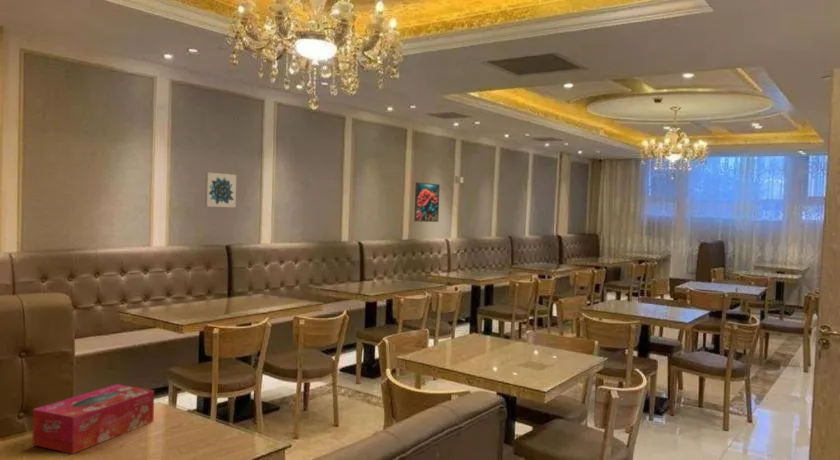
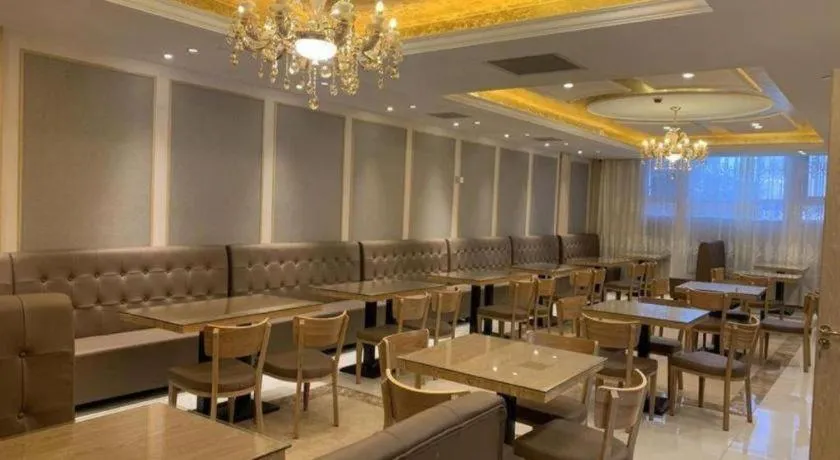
- wall art [204,171,237,208]
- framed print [413,181,441,223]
- tissue box [31,383,155,455]
